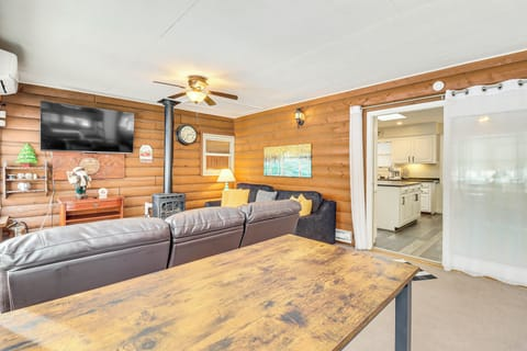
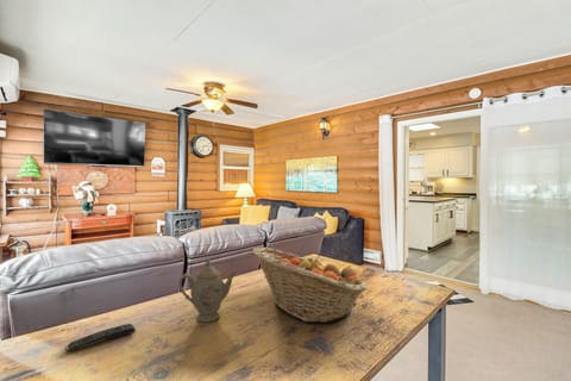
+ remote control [63,323,137,352]
+ fruit basket [252,246,369,324]
+ chinaware [177,258,238,324]
